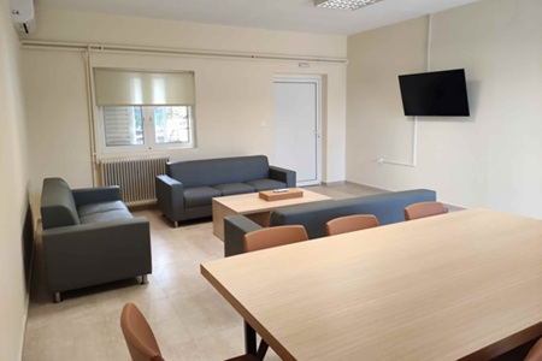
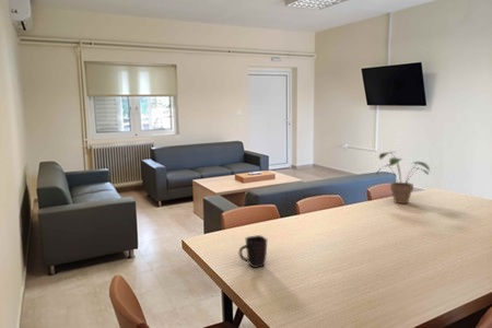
+ mug [238,234,268,269]
+ potted plant [375,151,431,204]
